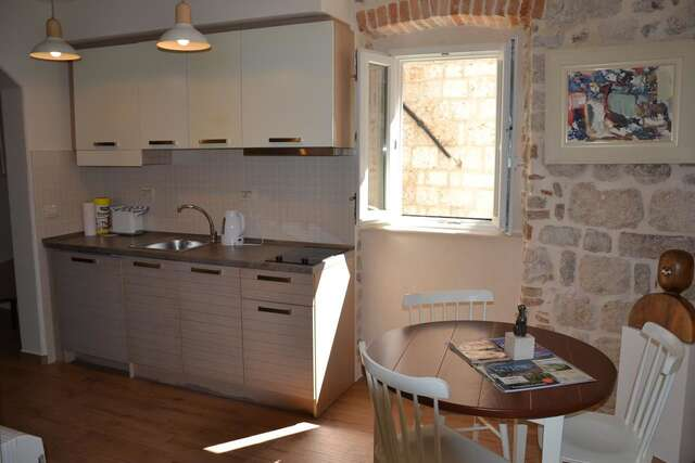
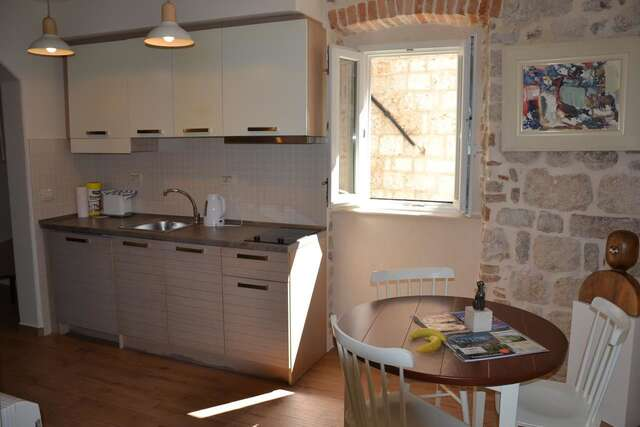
+ banana [407,327,447,354]
